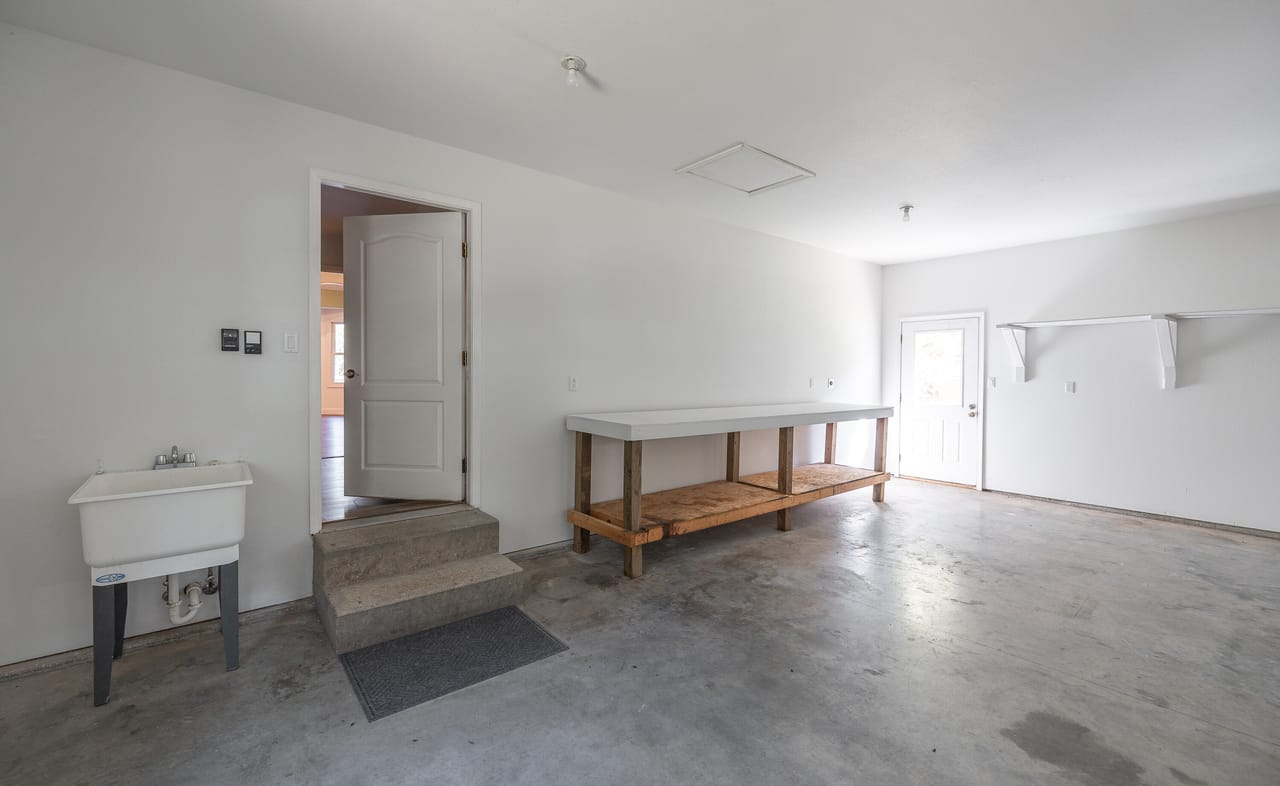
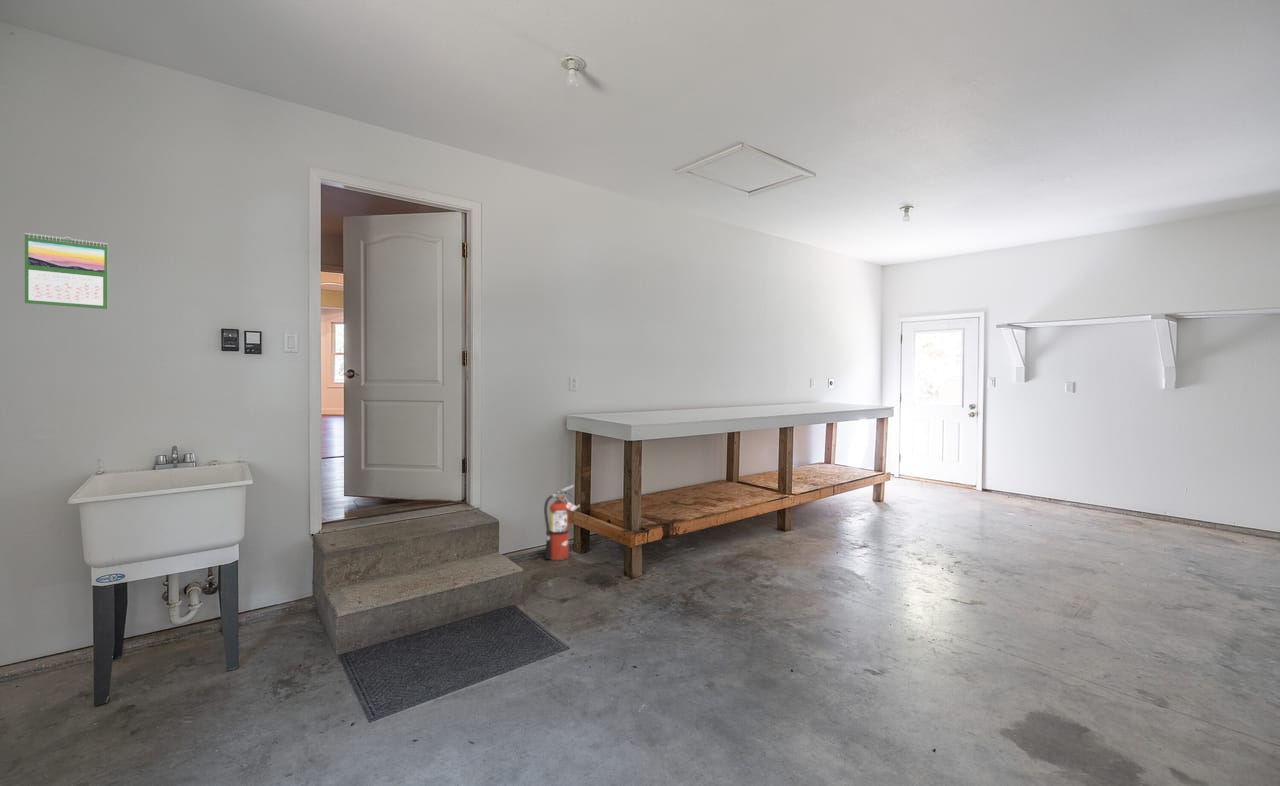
+ fire extinguisher [543,484,581,561]
+ calendar [24,232,109,310]
